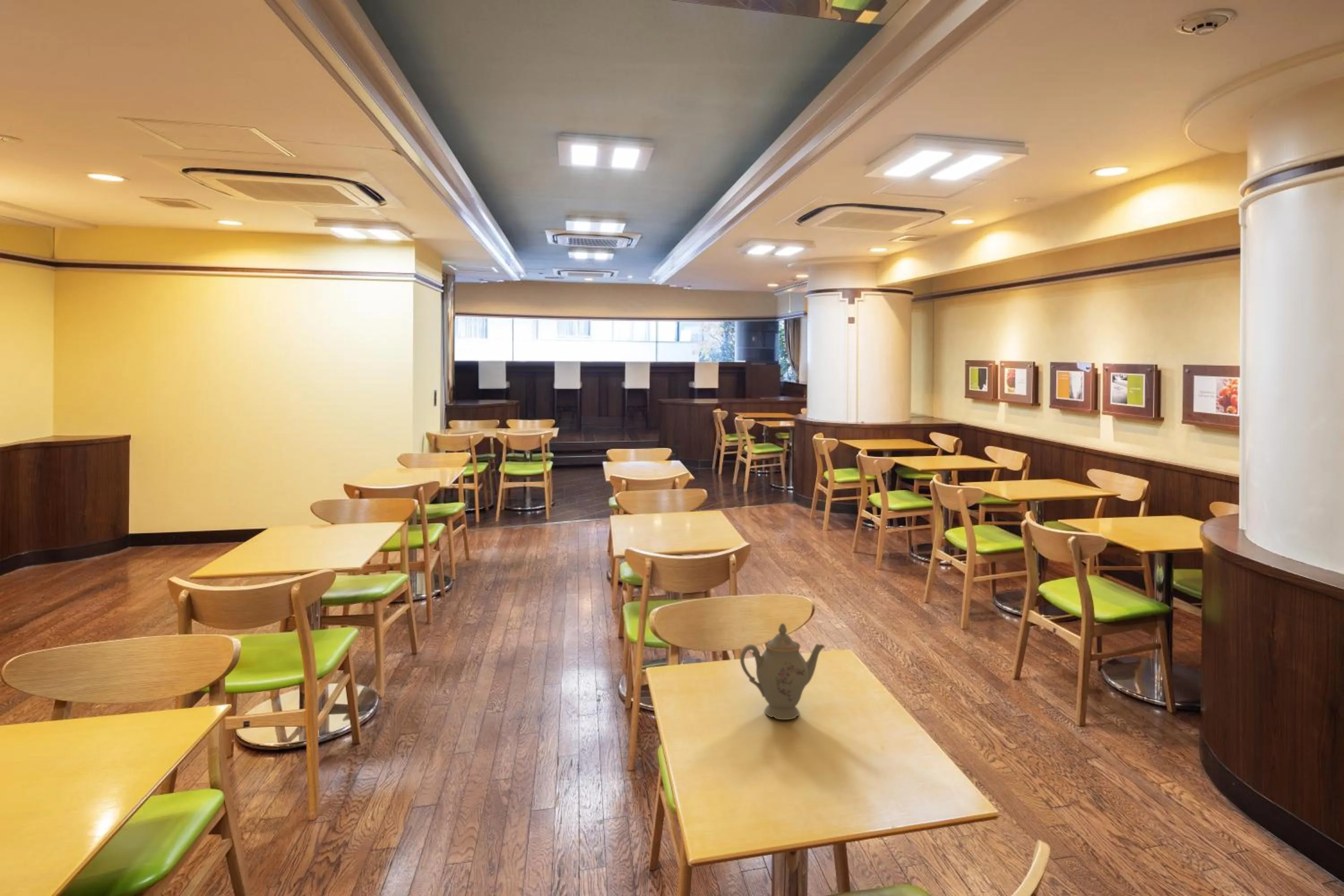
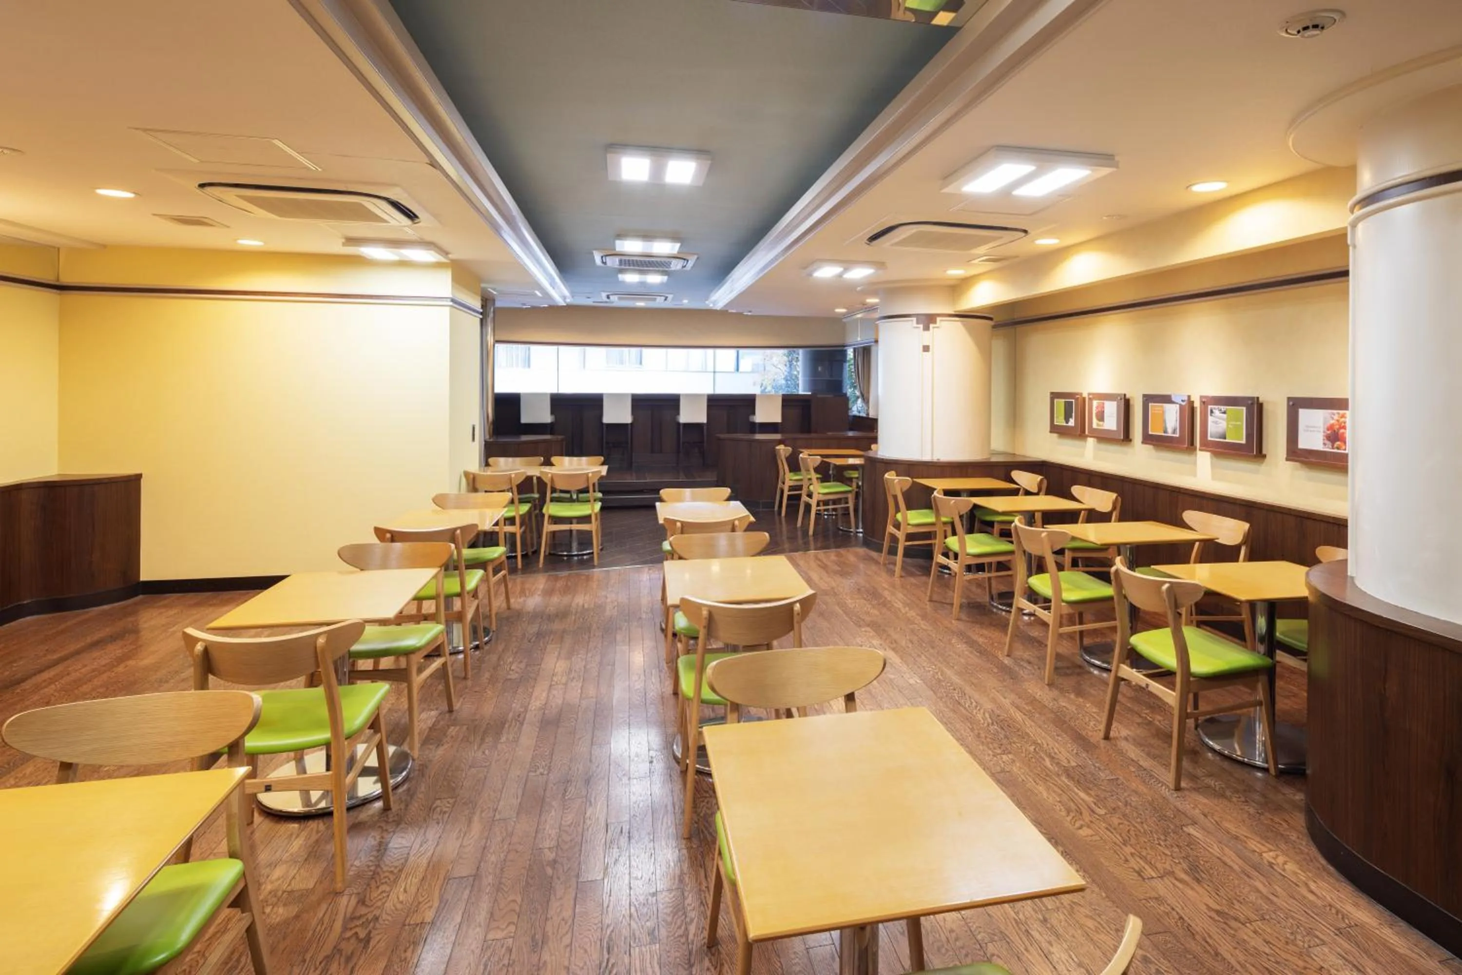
- chinaware [740,623,826,720]
